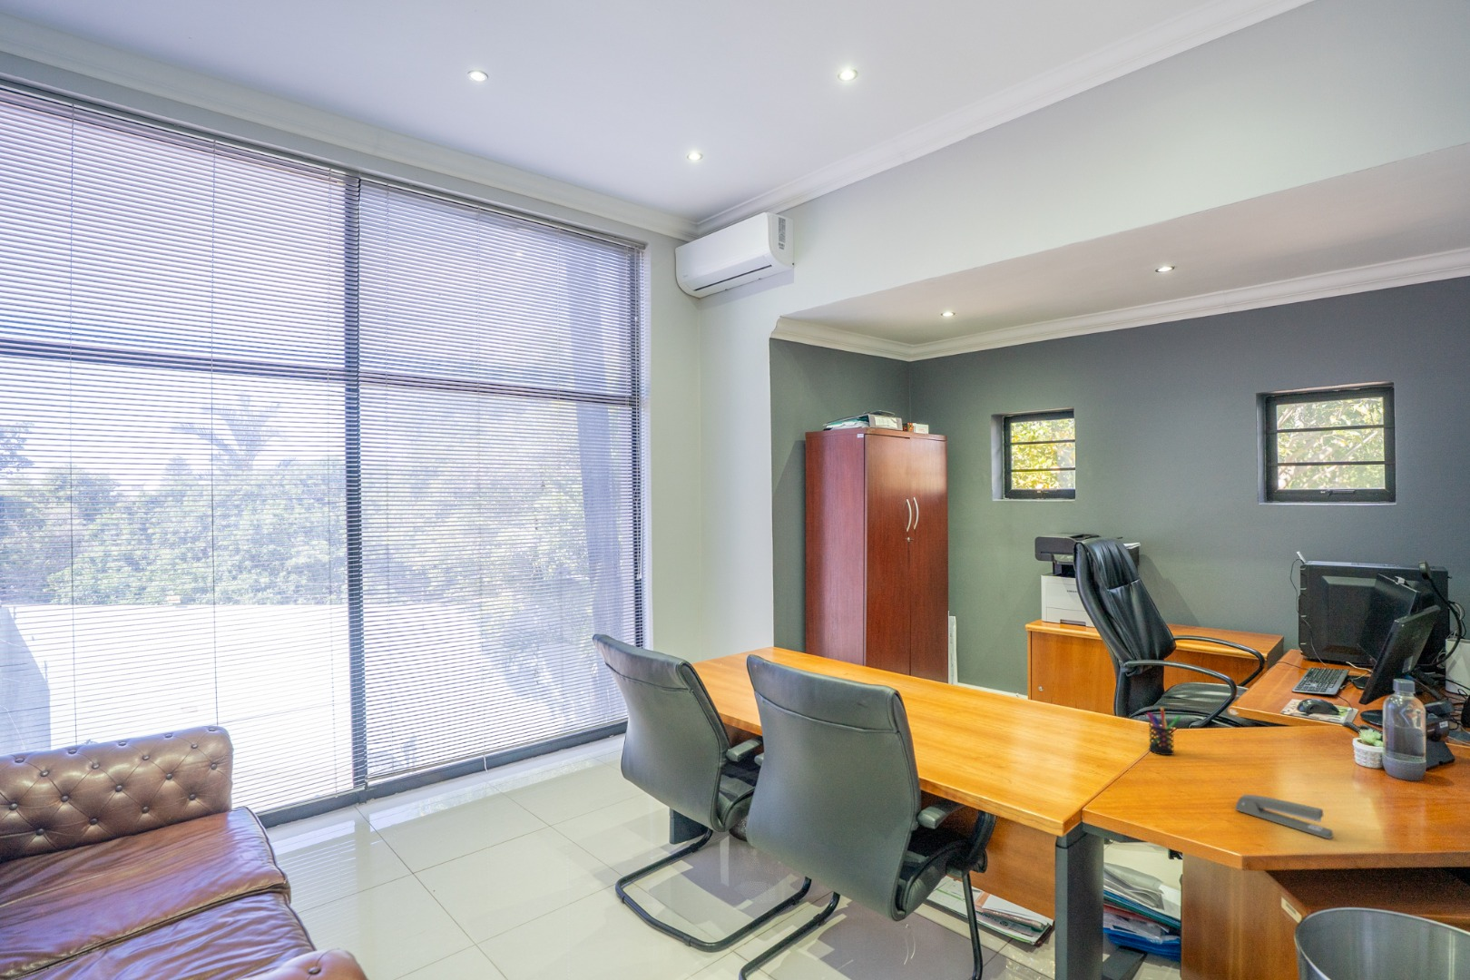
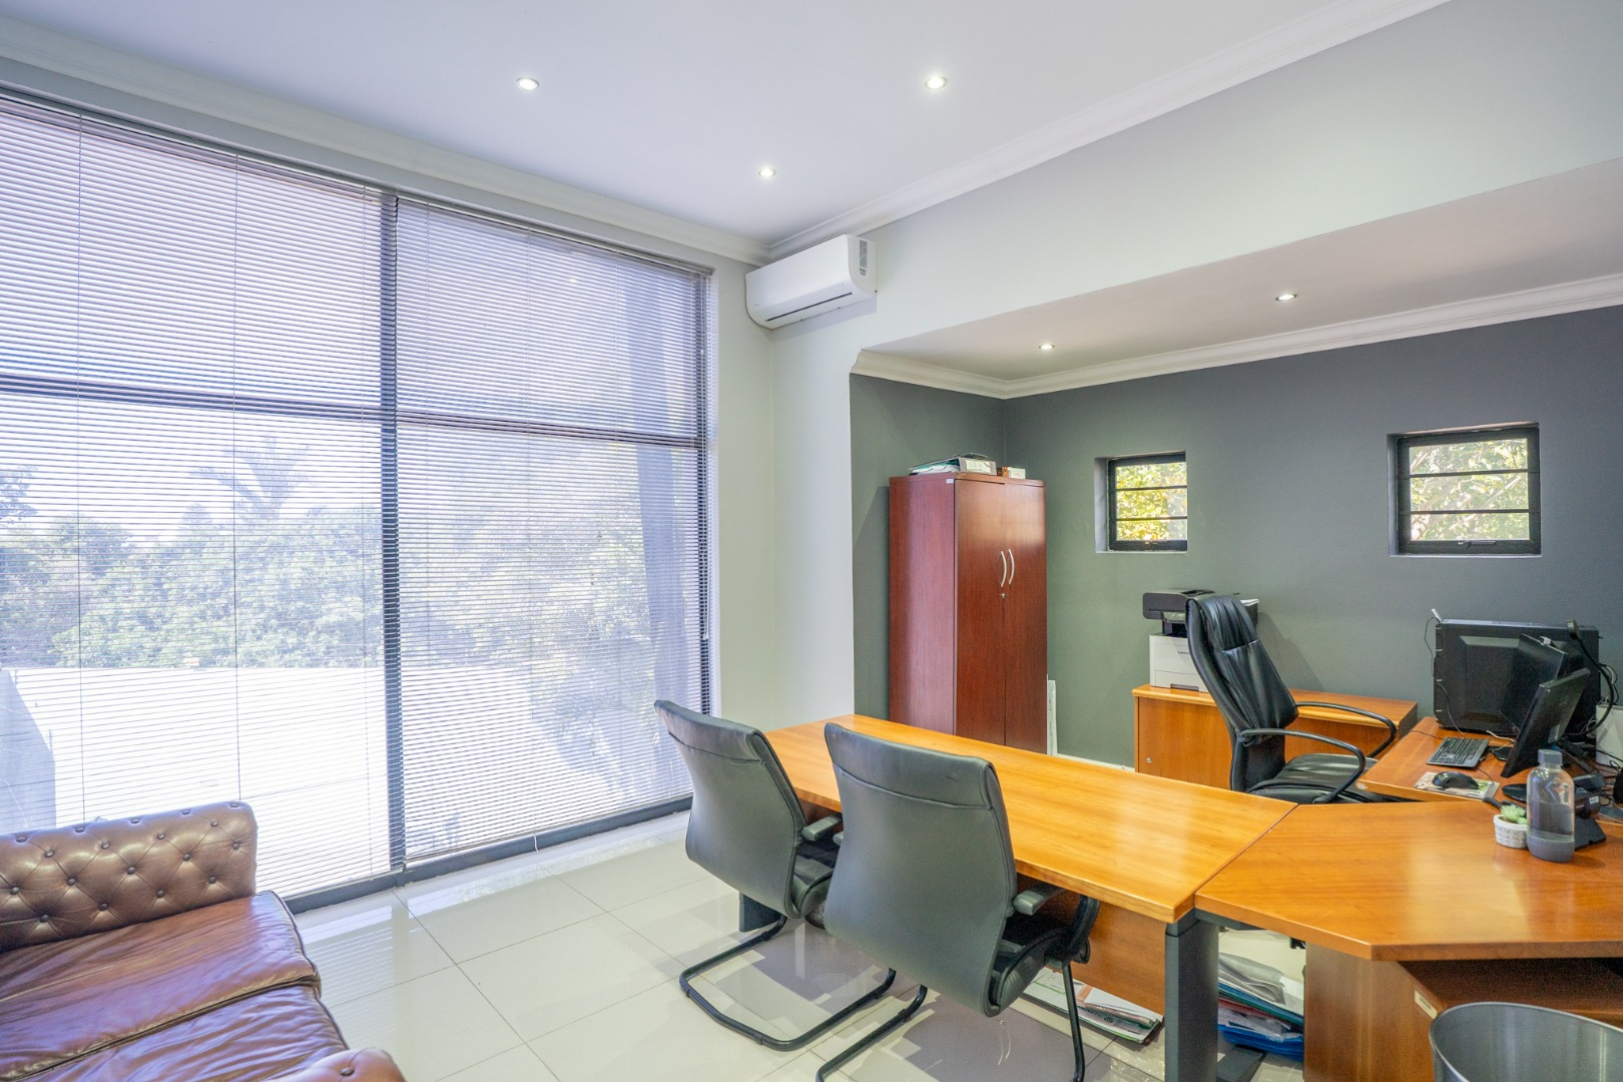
- stapler [1234,793,1334,840]
- pen holder [1146,707,1181,756]
